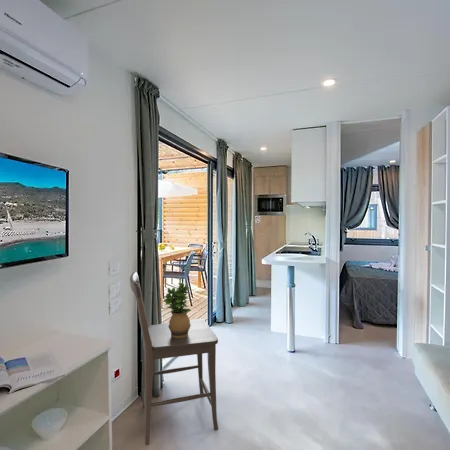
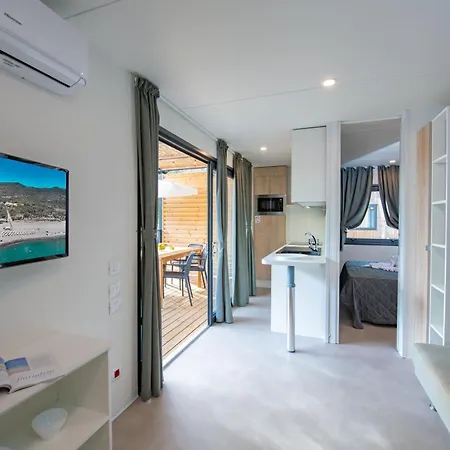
- potted plant [162,281,192,338]
- chair [129,271,219,446]
